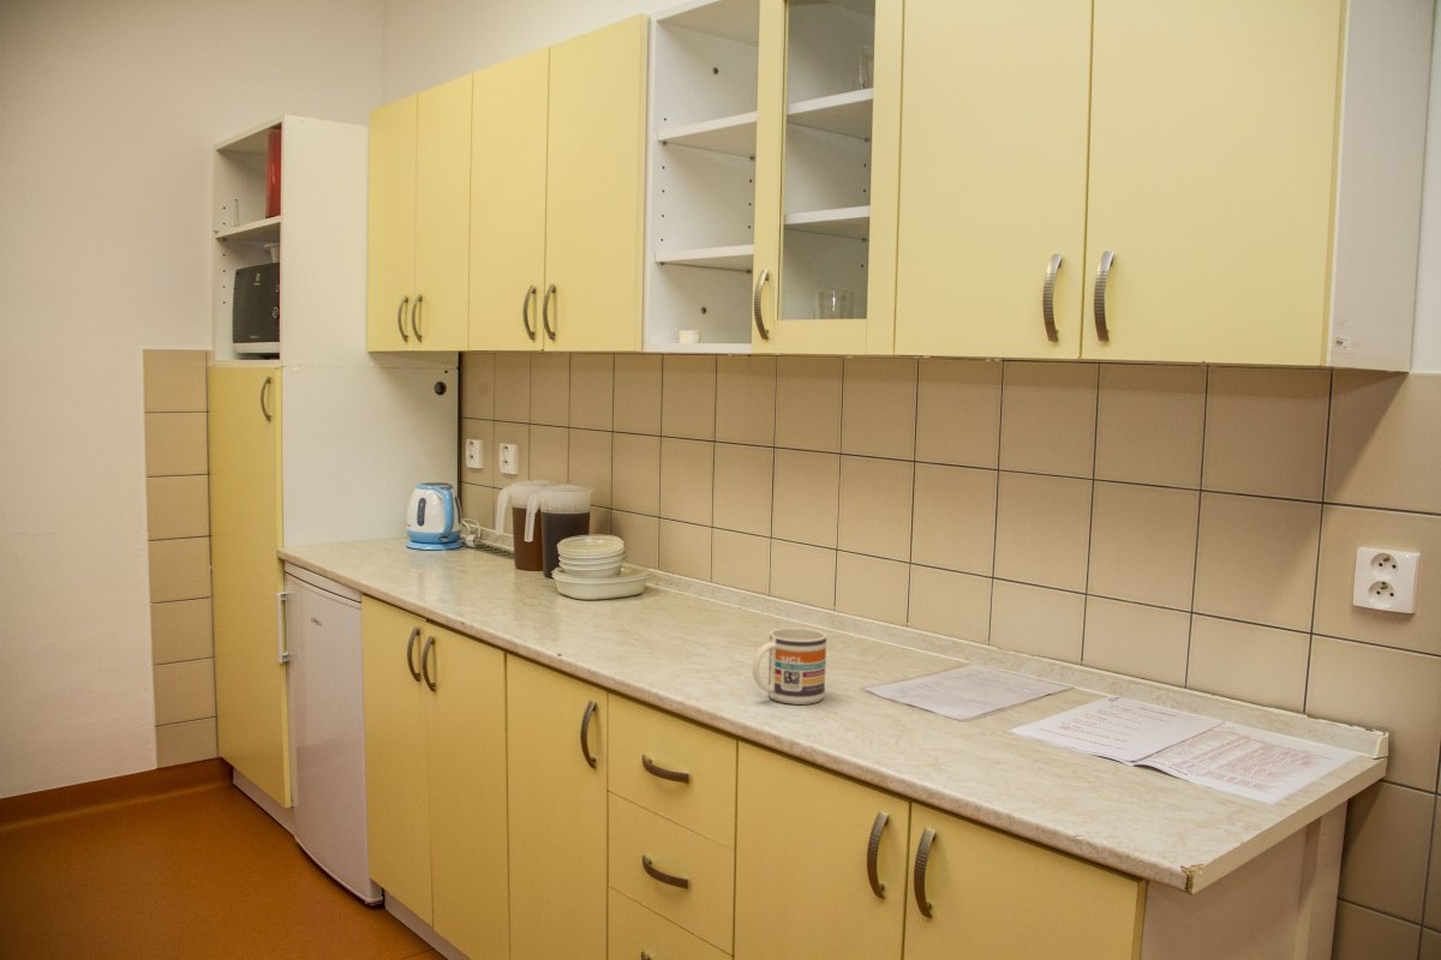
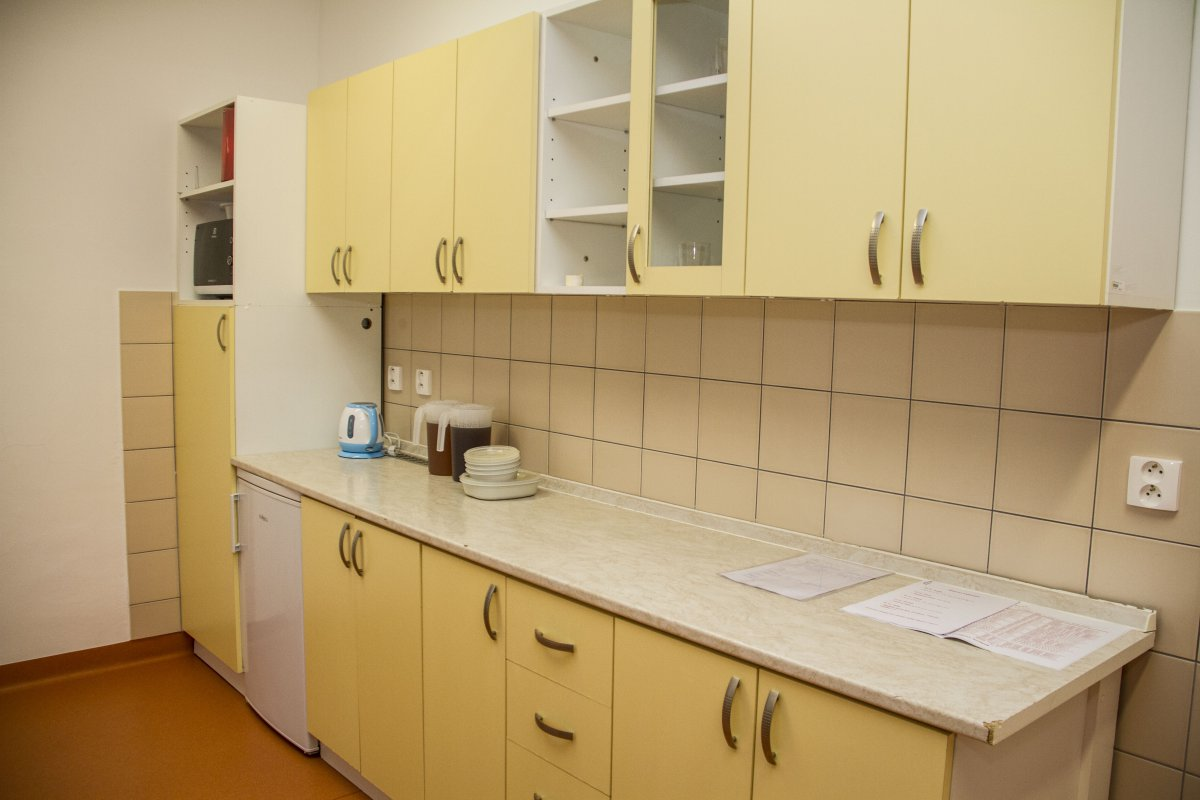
- mug [752,626,827,706]
